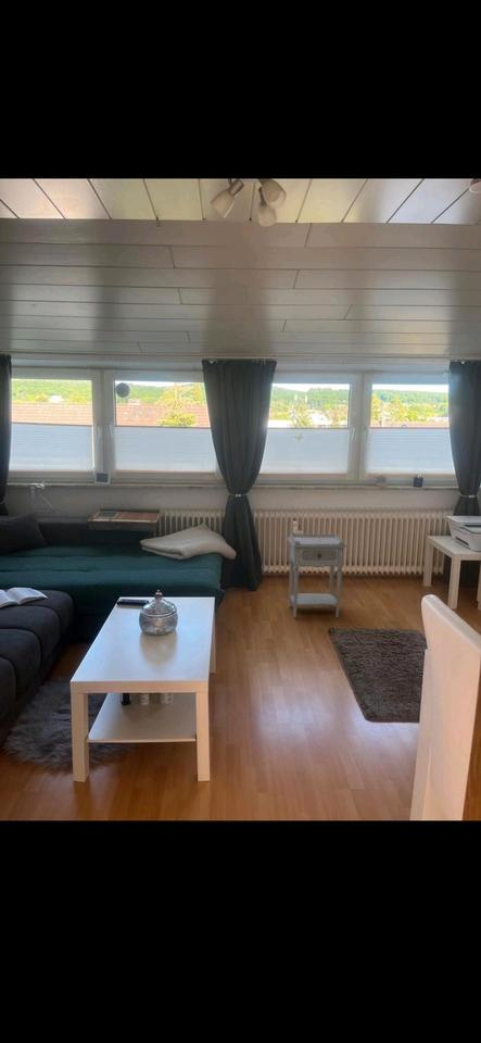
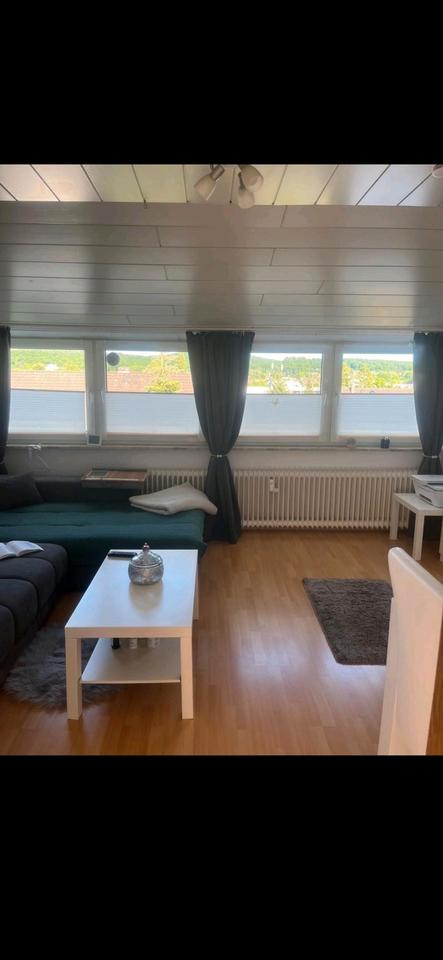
- nightstand [286,533,347,618]
